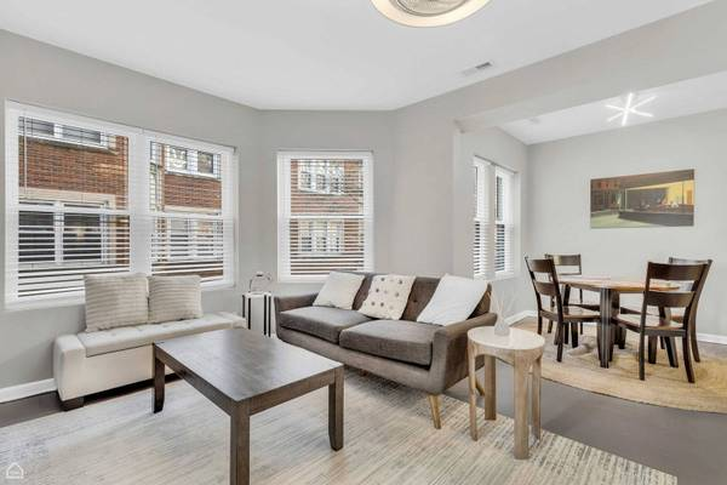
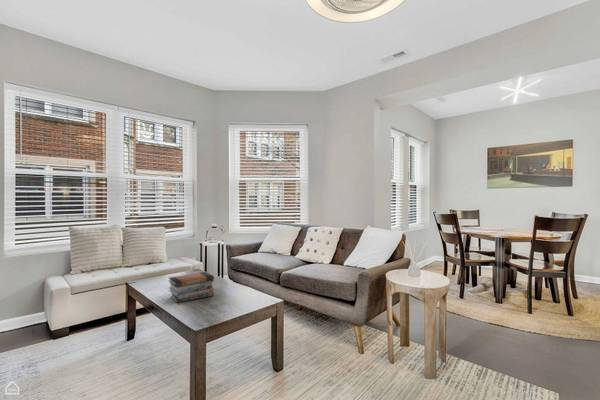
+ book stack [168,271,215,304]
